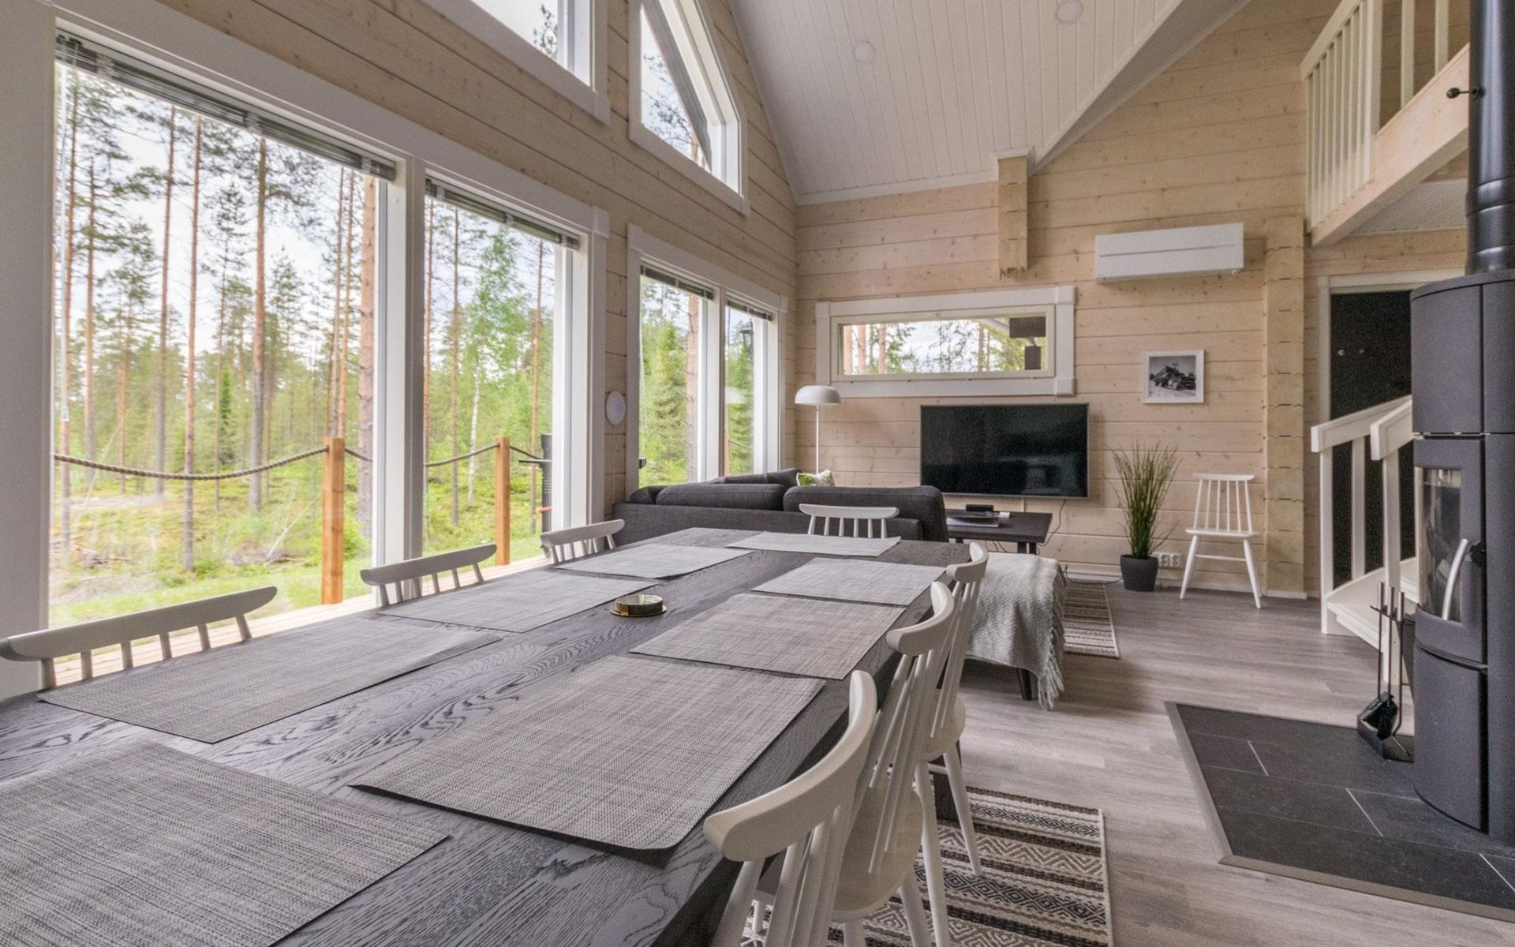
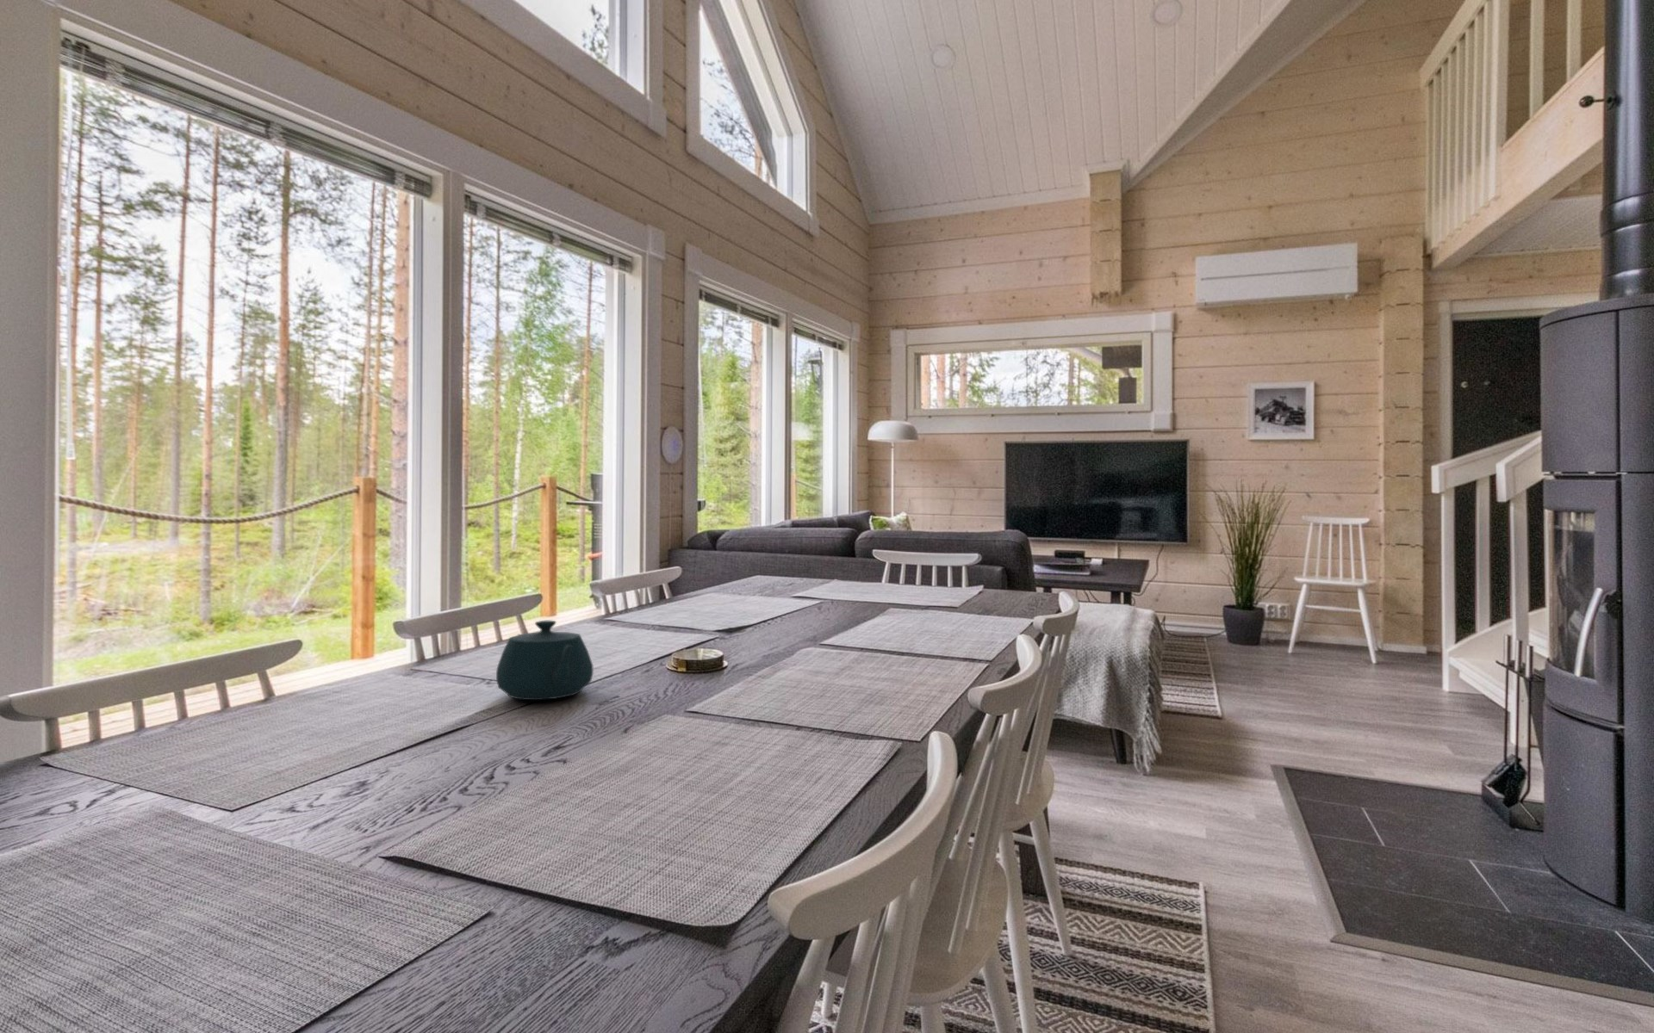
+ teapot [495,620,593,701]
